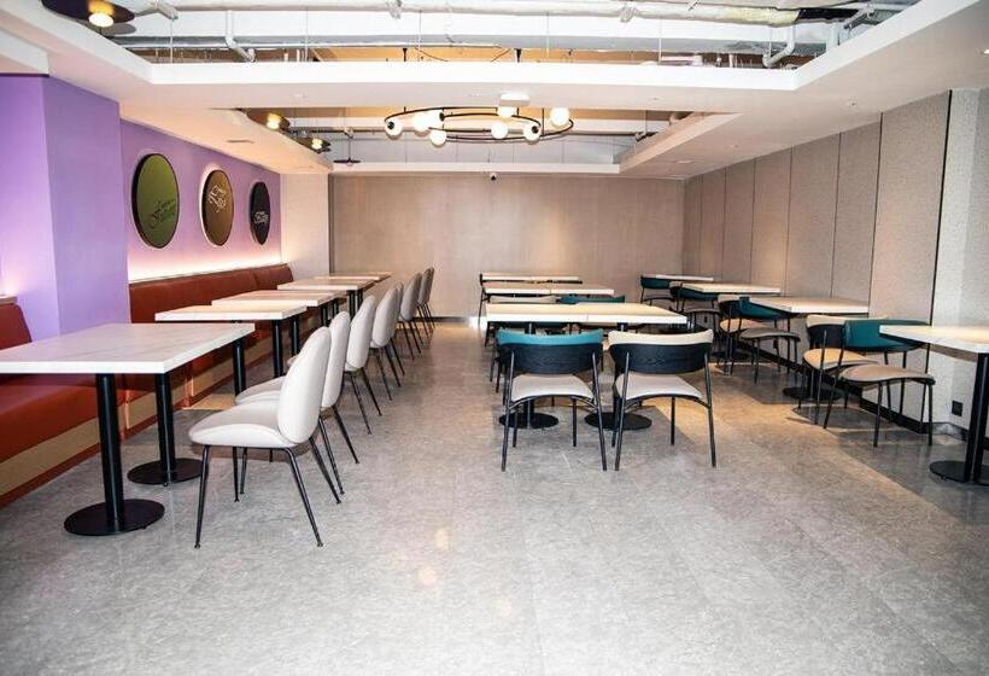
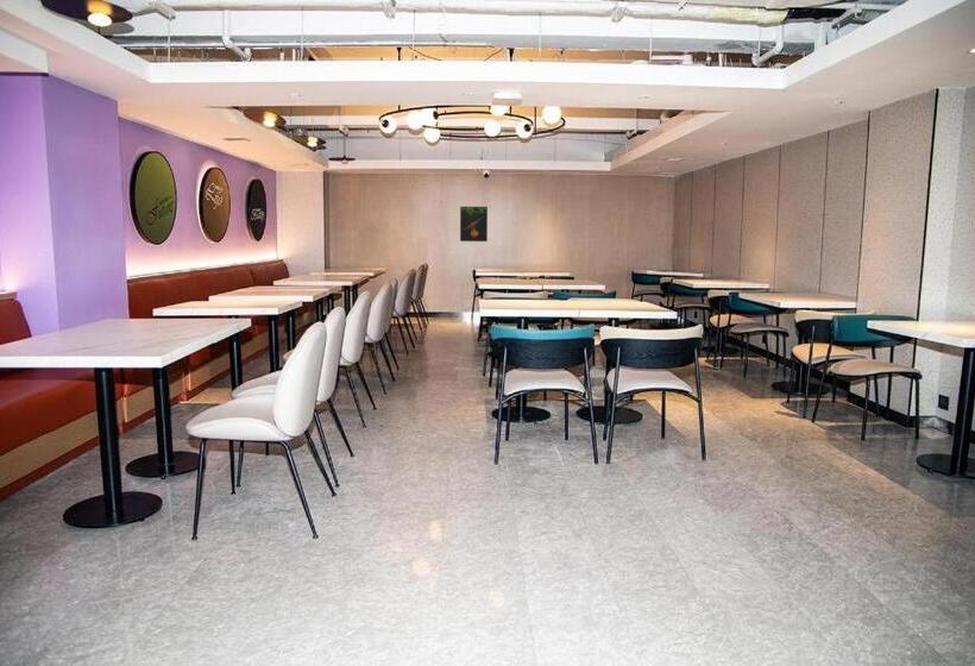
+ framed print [459,206,489,243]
